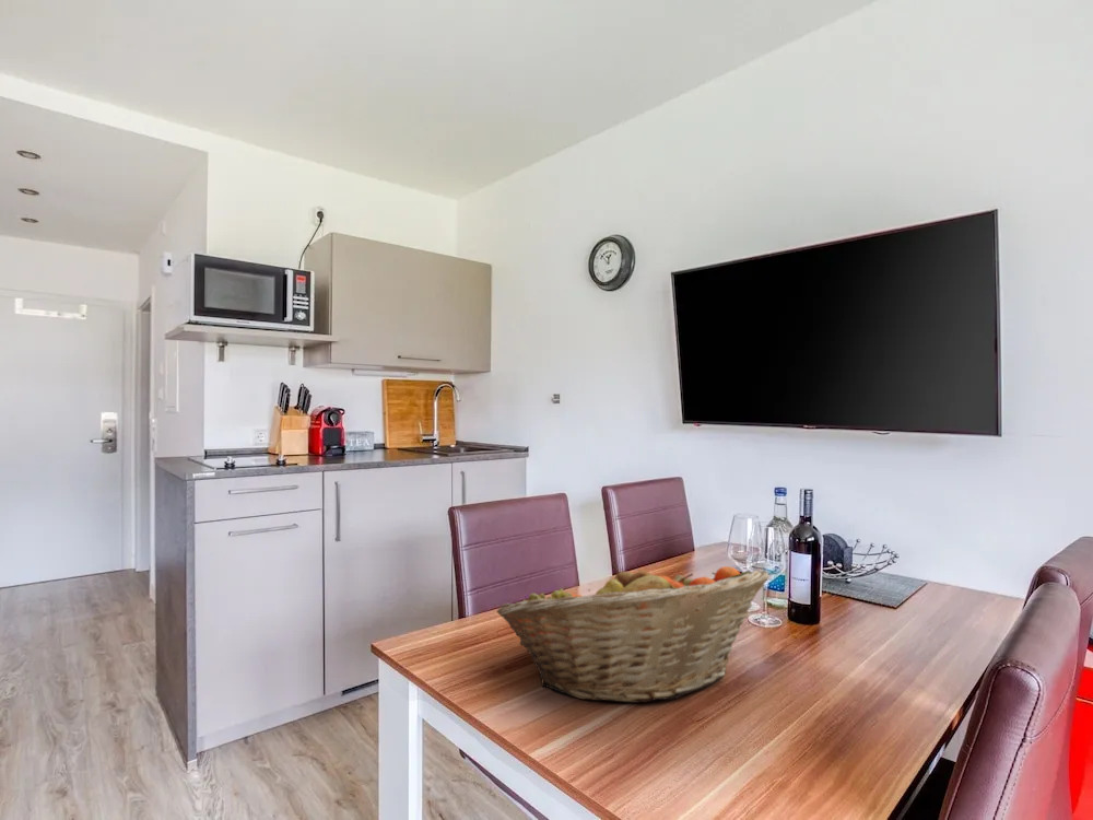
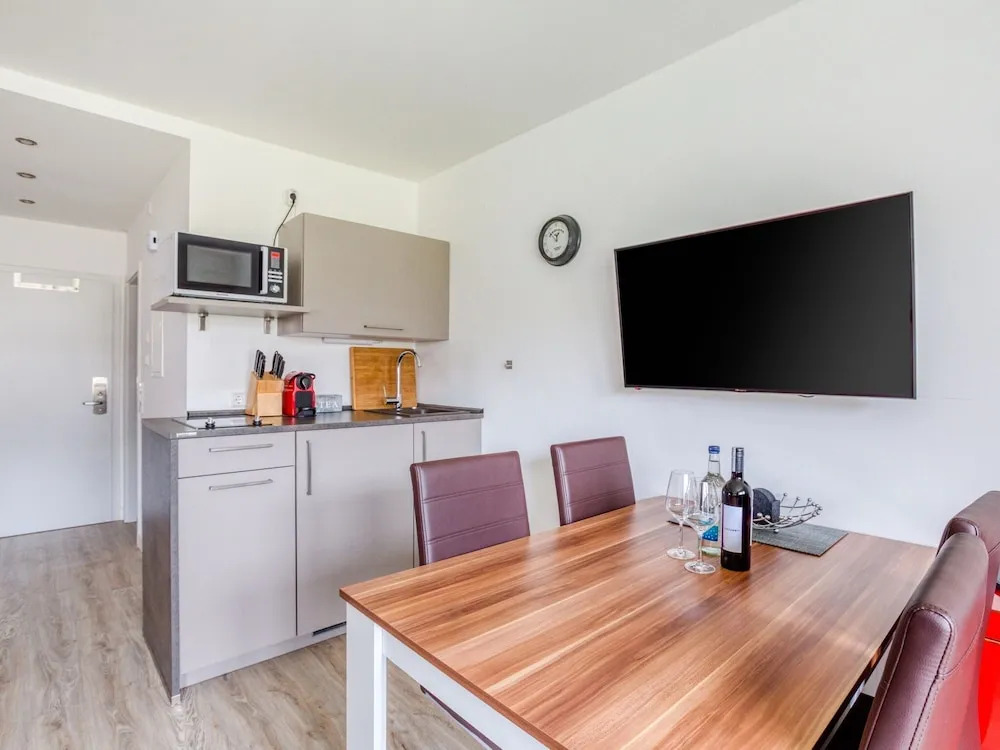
- fruit basket [495,563,771,704]
